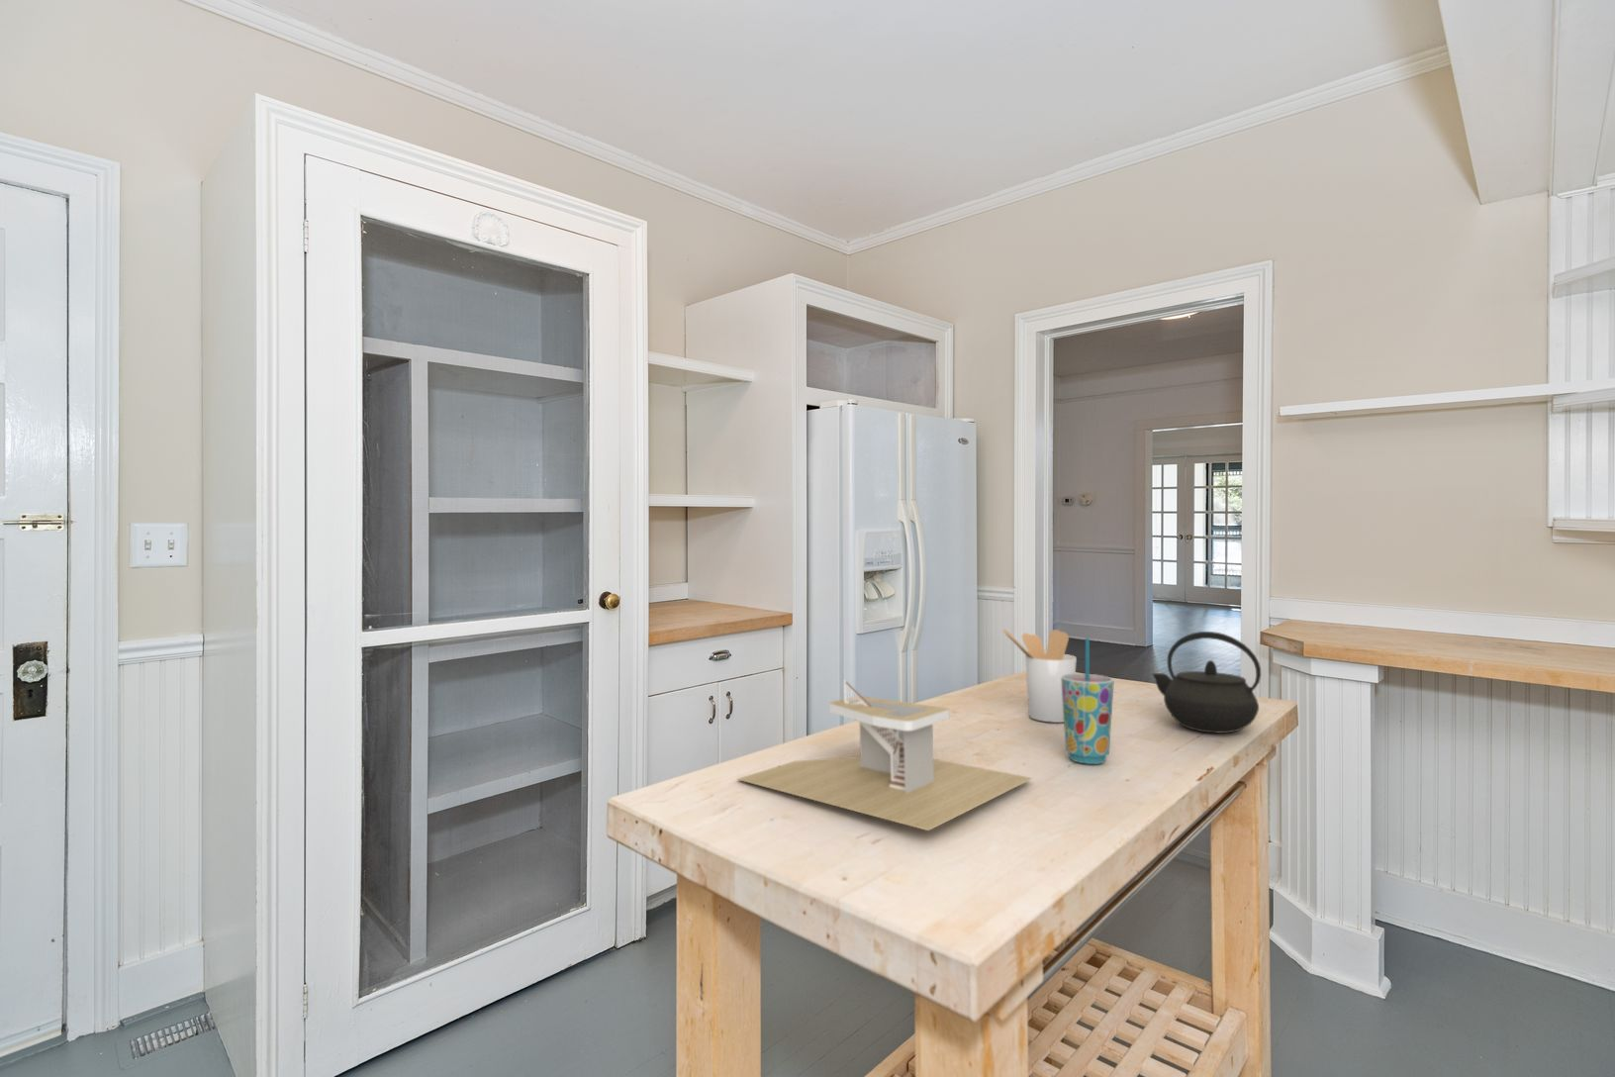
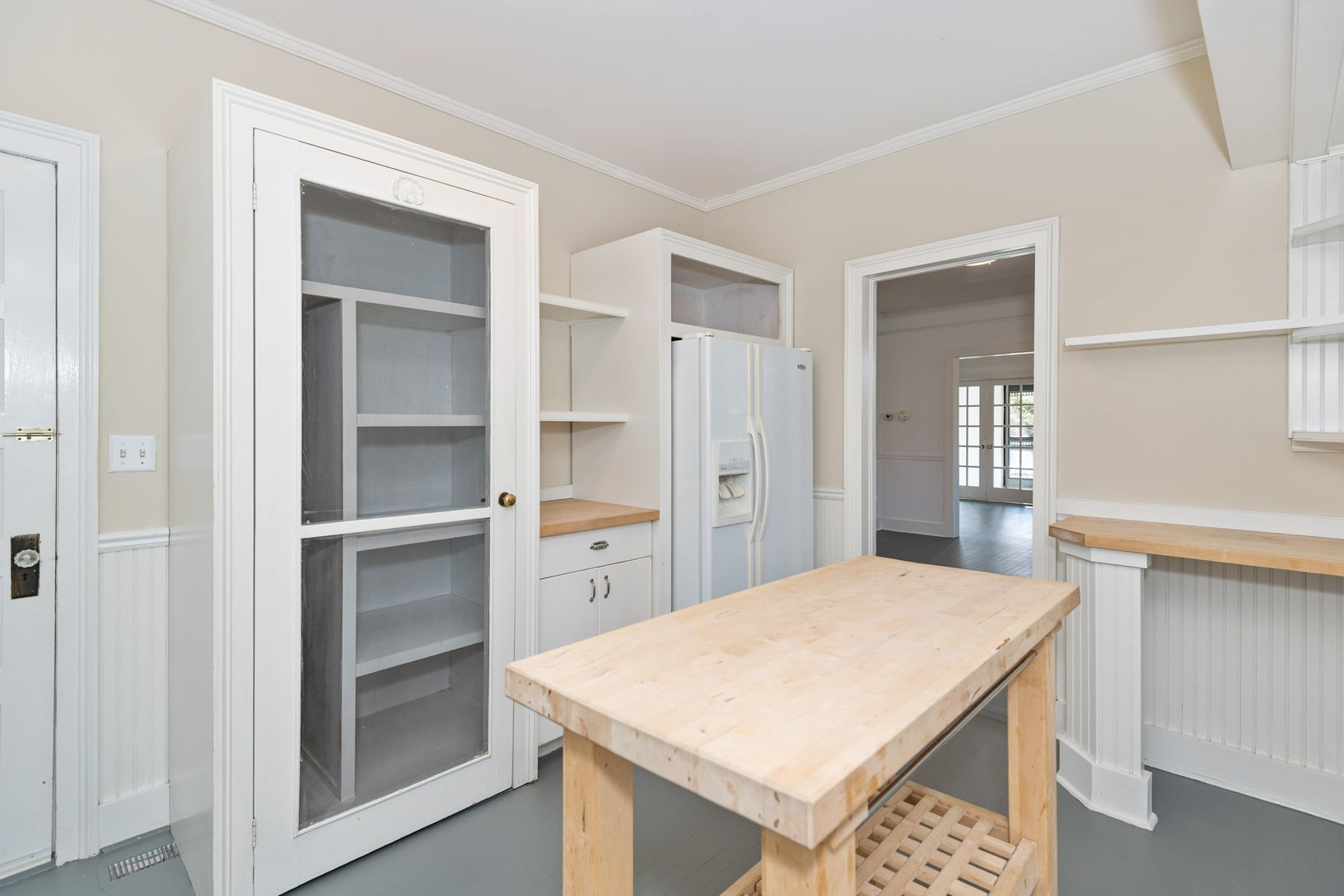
- kettle [1152,631,1262,733]
- utensil holder [1002,629,1078,724]
- cup [1062,637,1114,766]
- architectural model [737,679,1035,832]
